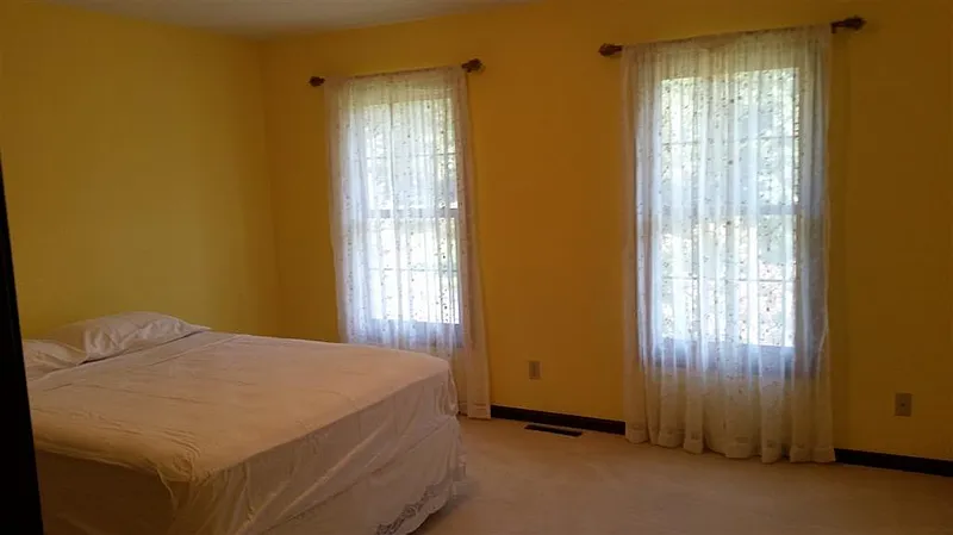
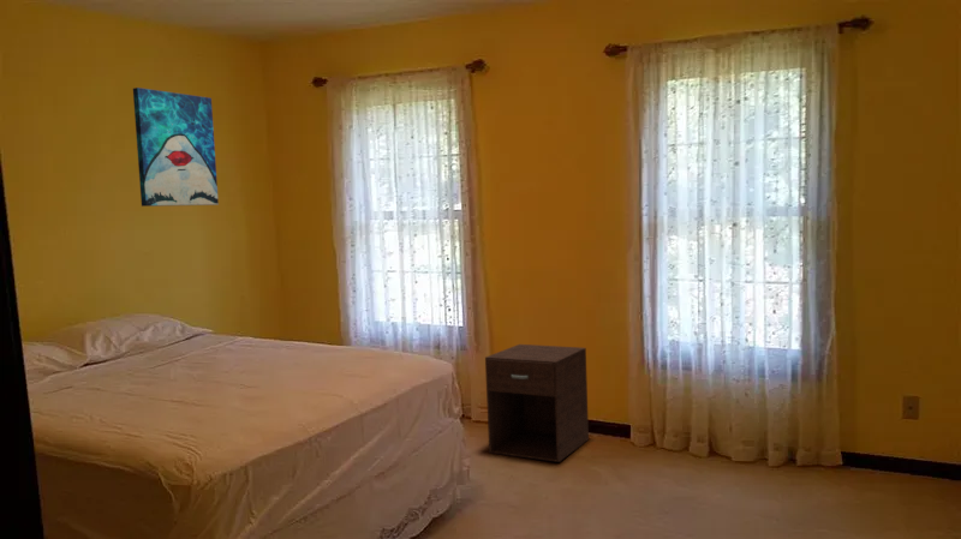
+ nightstand [484,343,590,463]
+ wall art [132,86,220,208]
